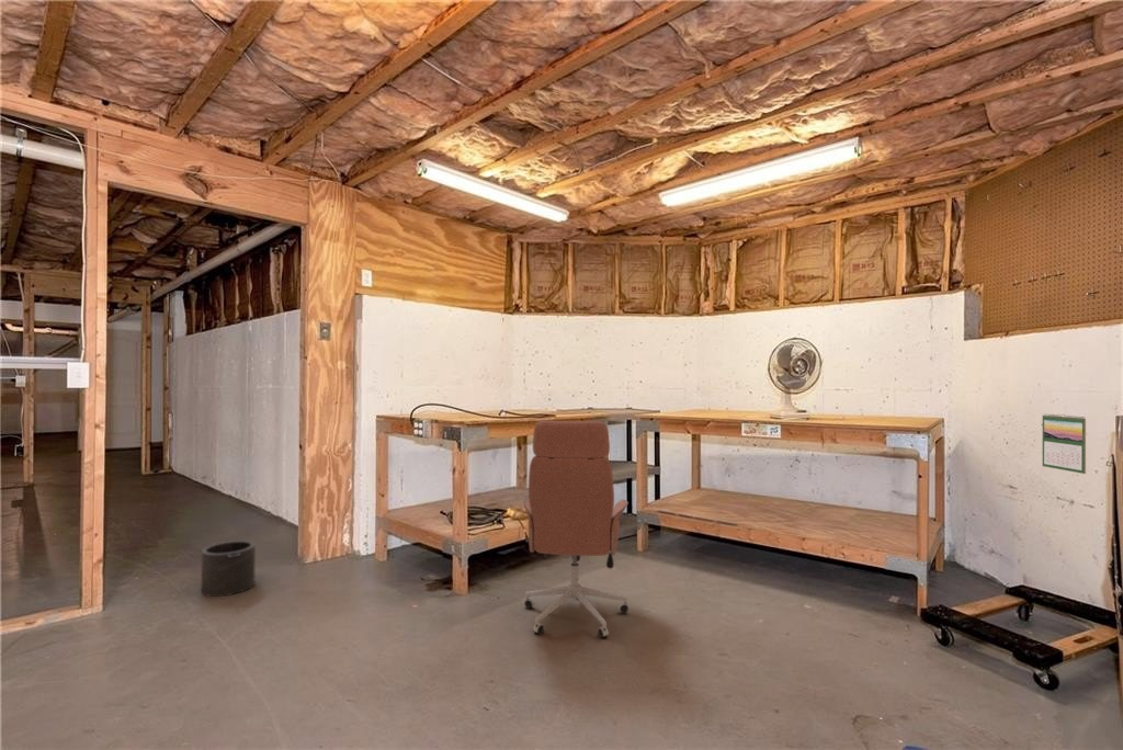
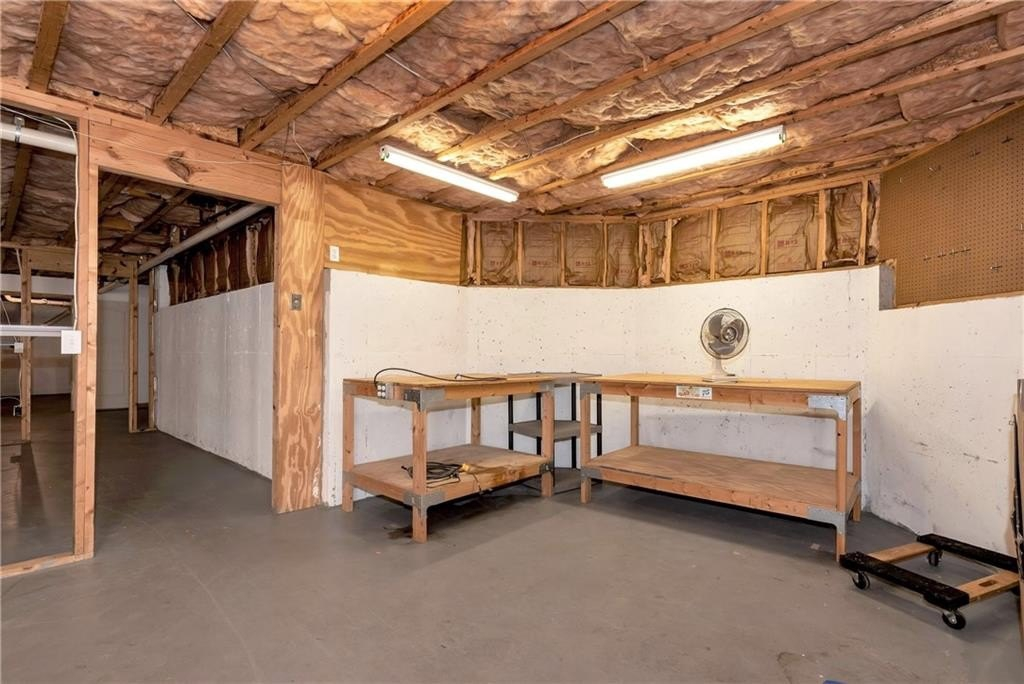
- calendar [1042,413,1087,475]
- office chair [523,419,629,639]
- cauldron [201,539,257,598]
